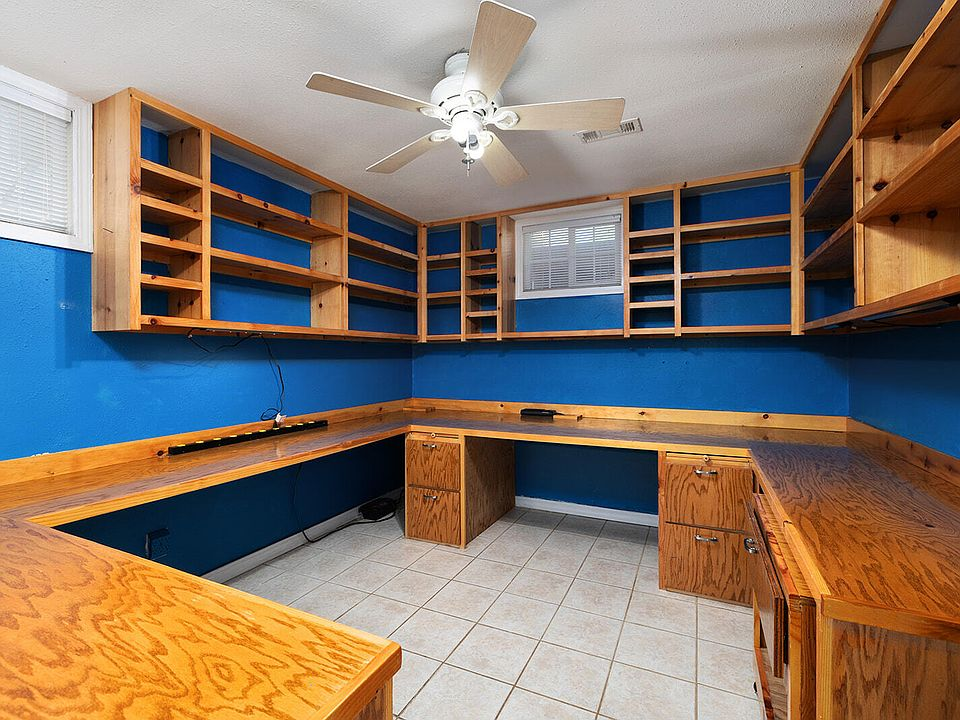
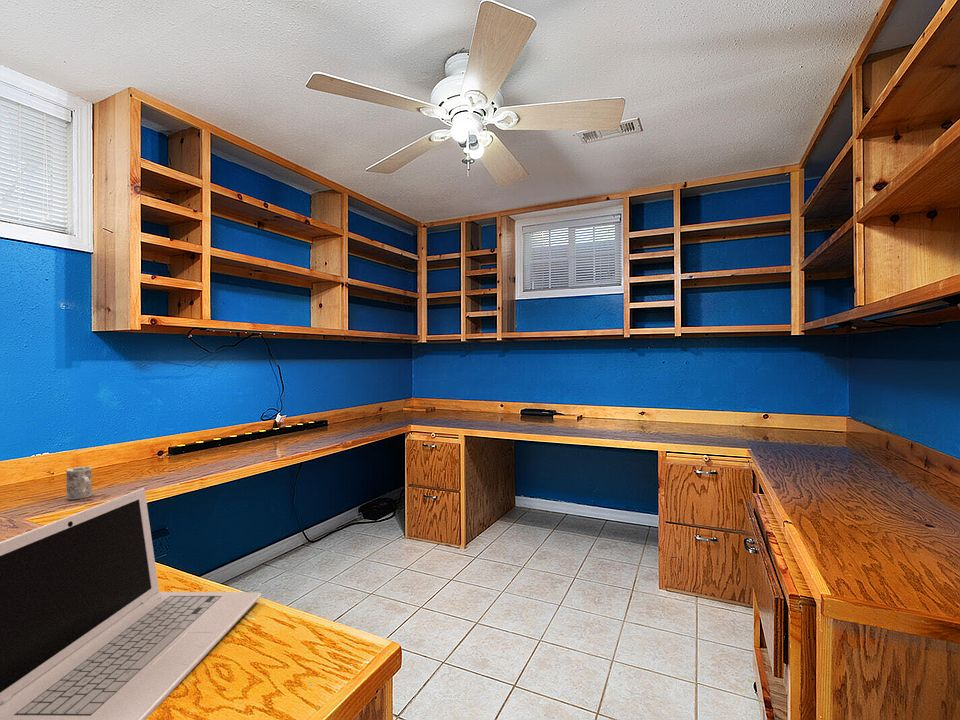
+ mug [65,466,93,500]
+ laptop [0,487,263,720]
